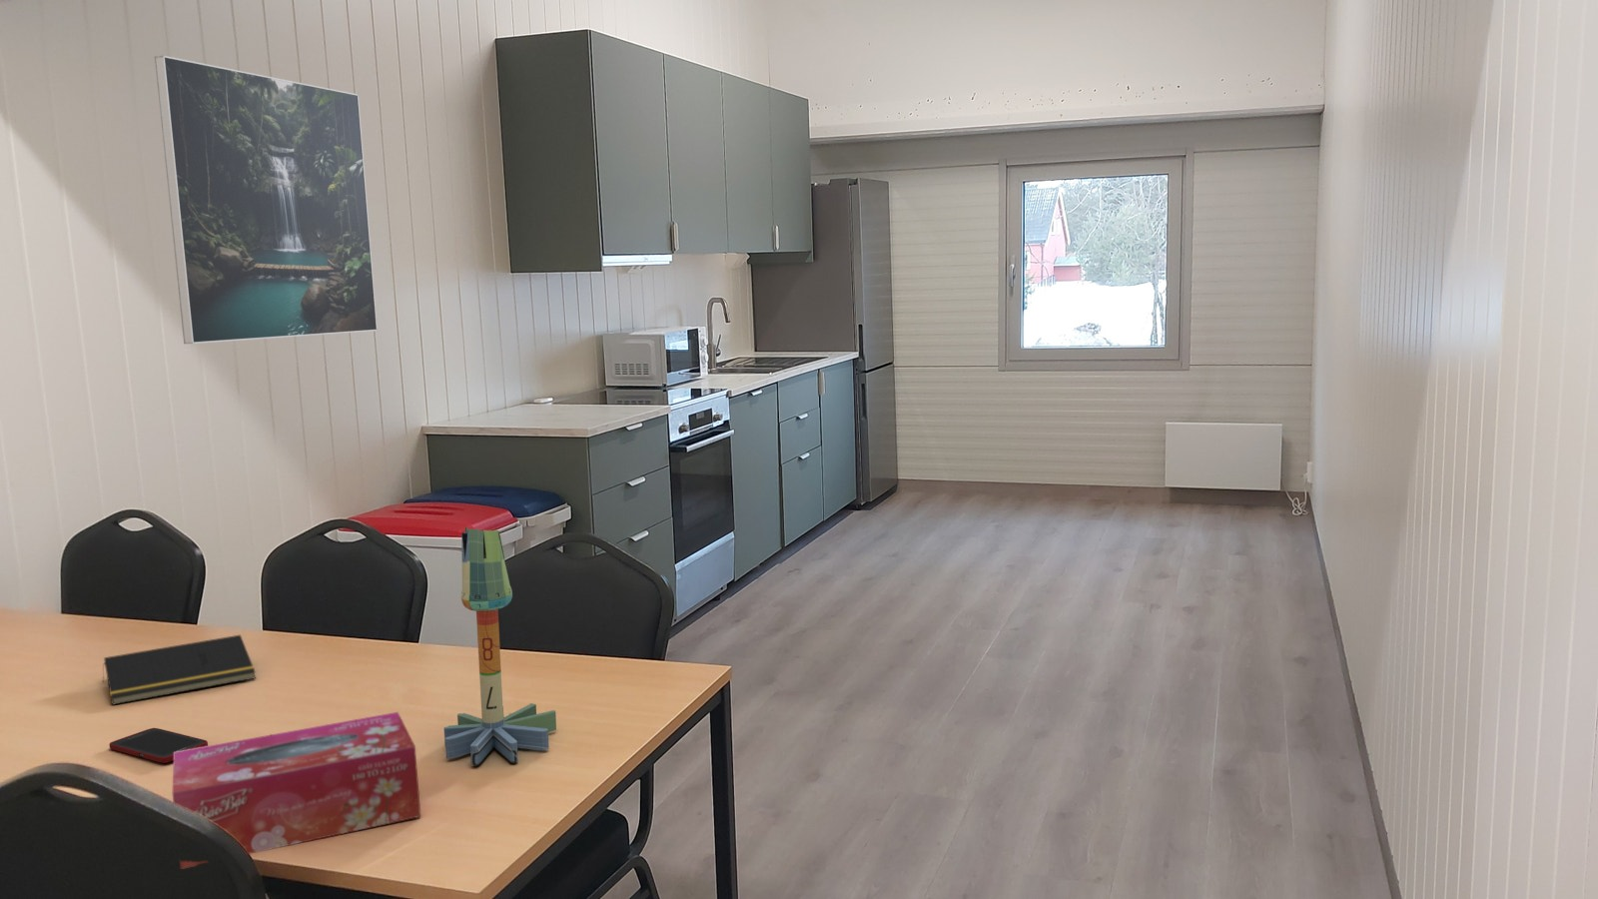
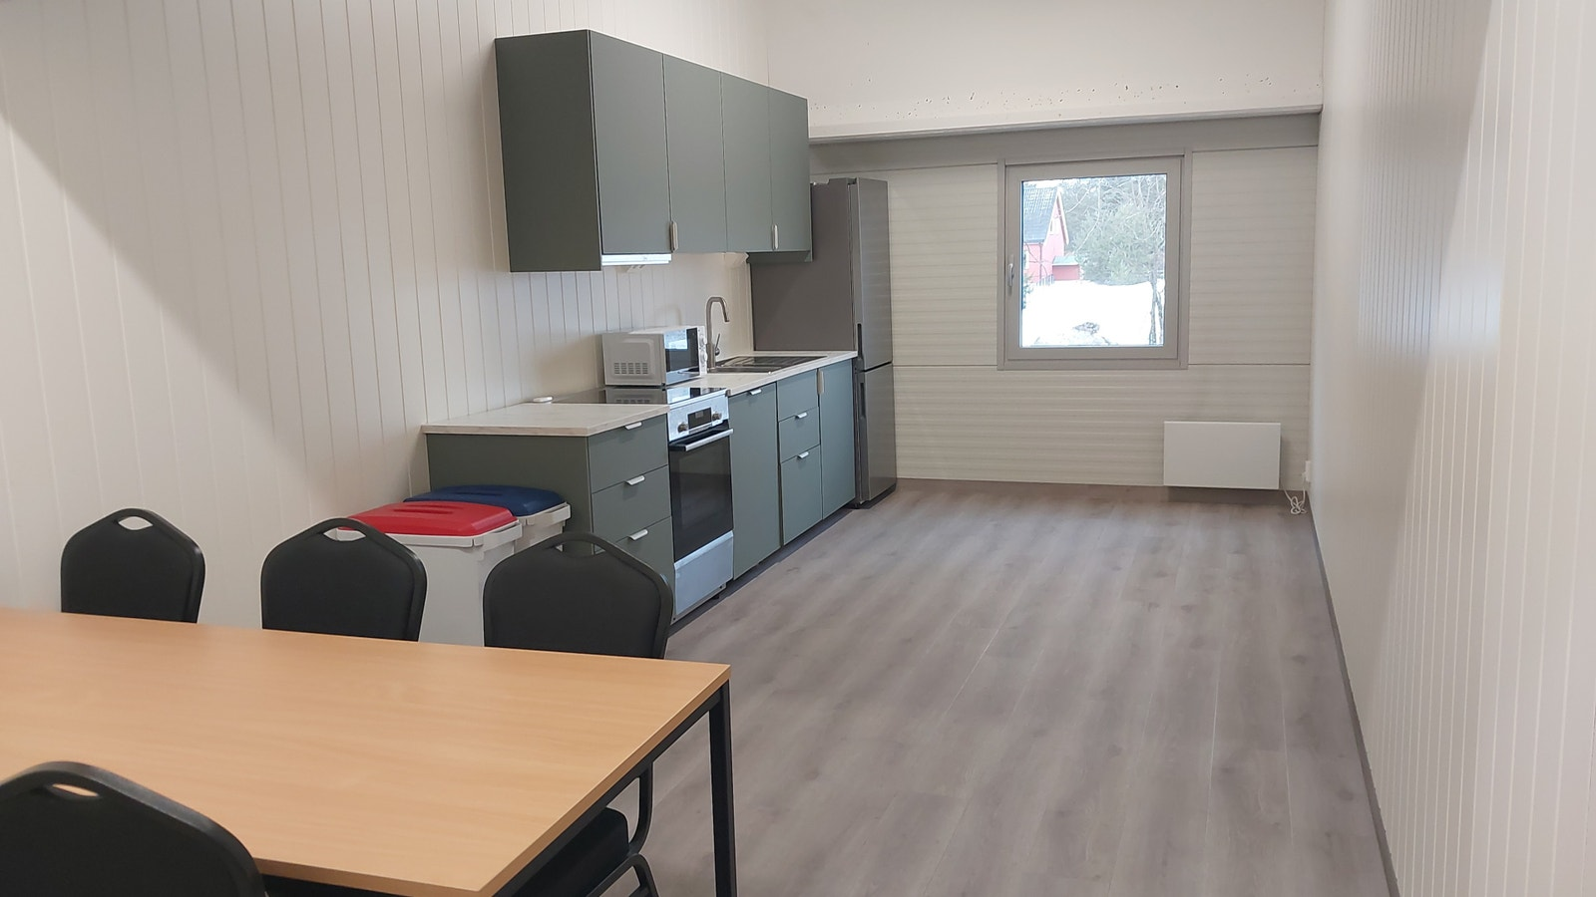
- notepad [102,634,257,706]
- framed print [154,55,379,345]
- cell phone [108,727,209,764]
- tissue box [171,711,421,870]
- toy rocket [443,526,558,766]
